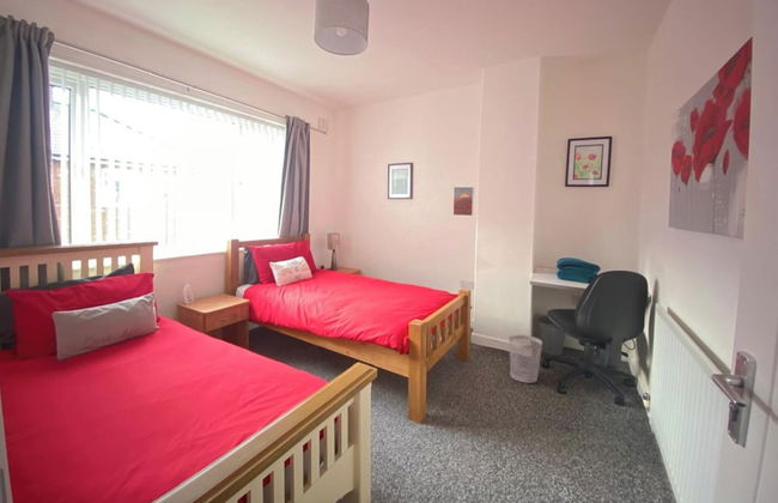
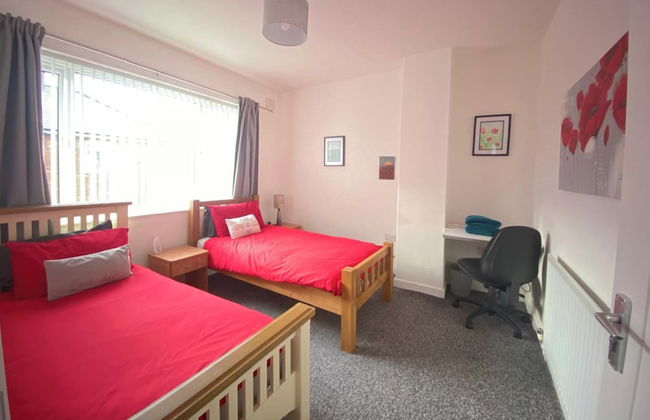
- wastebasket [507,334,543,384]
